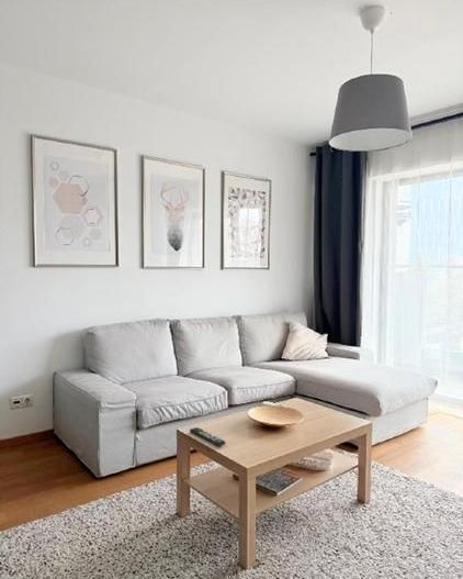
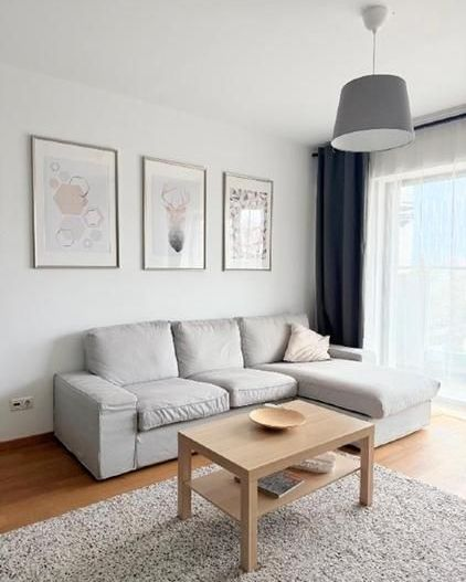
- remote control [189,426,226,447]
